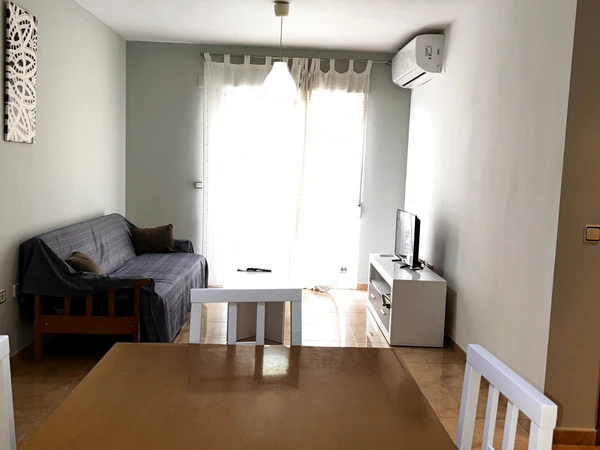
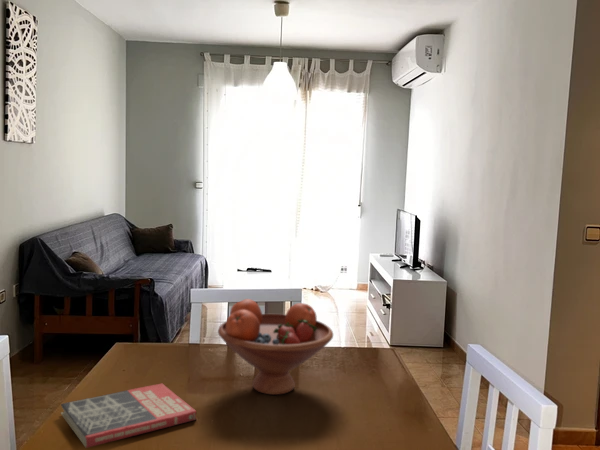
+ fruit bowl [217,298,334,396]
+ book [60,382,197,449]
